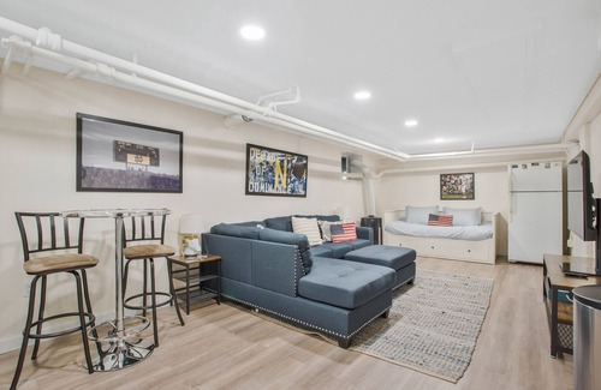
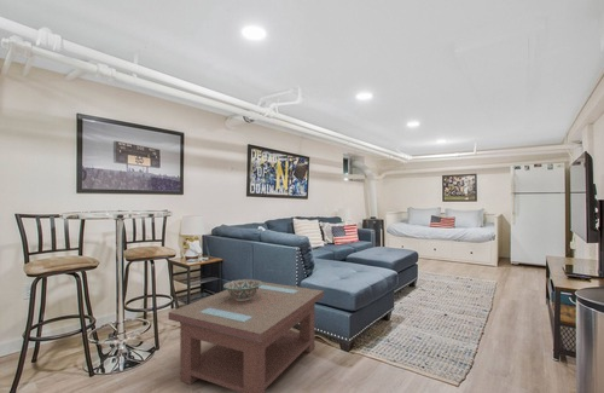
+ coffee table [168,281,325,393]
+ decorative bowl [222,278,262,301]
